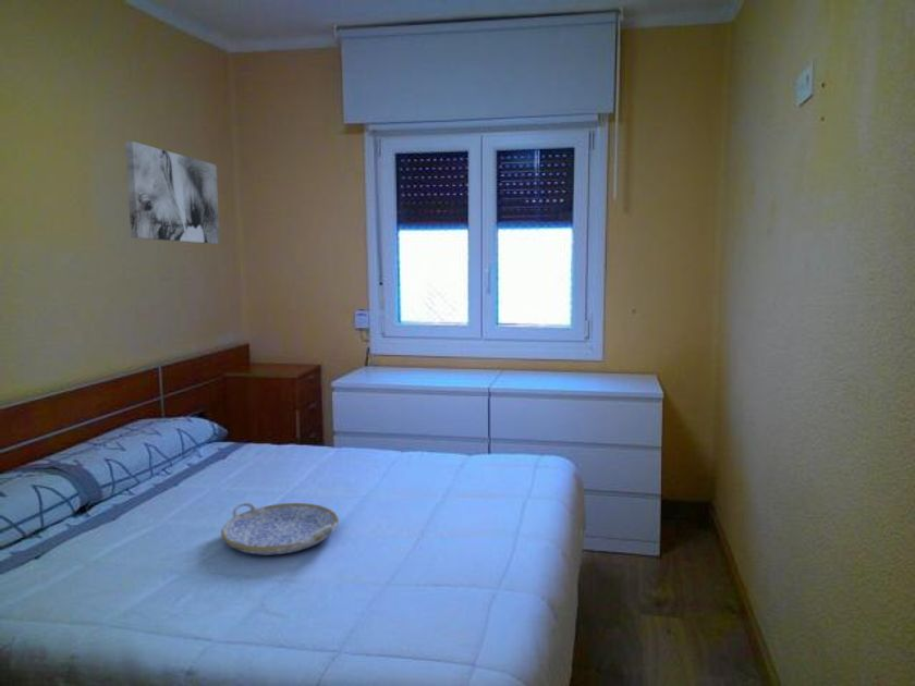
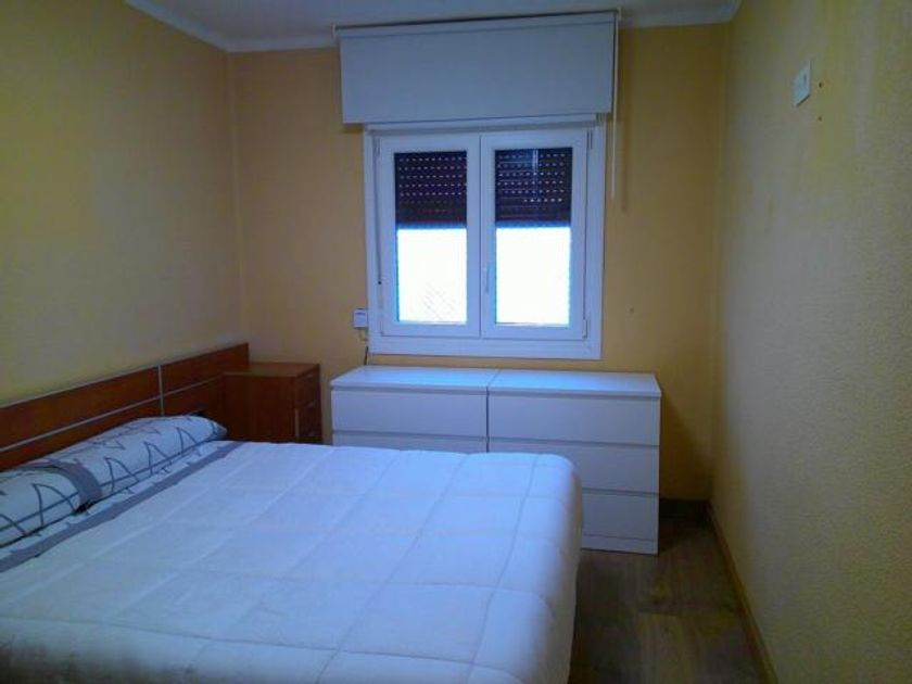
- serving tray [220,502,340,556]
- wall art [124,140,221,245]
